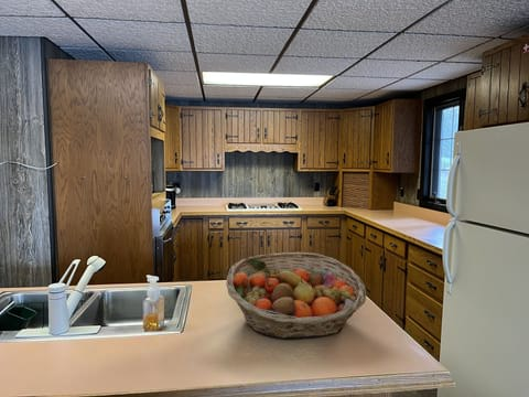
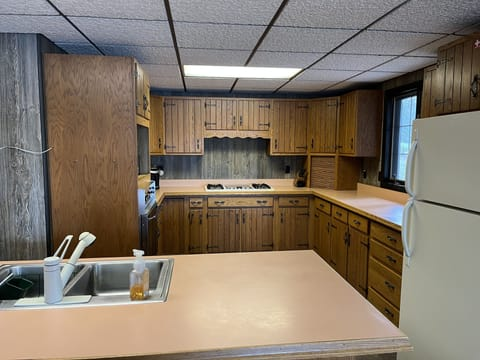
- fruit basket [225,251,367,340]
